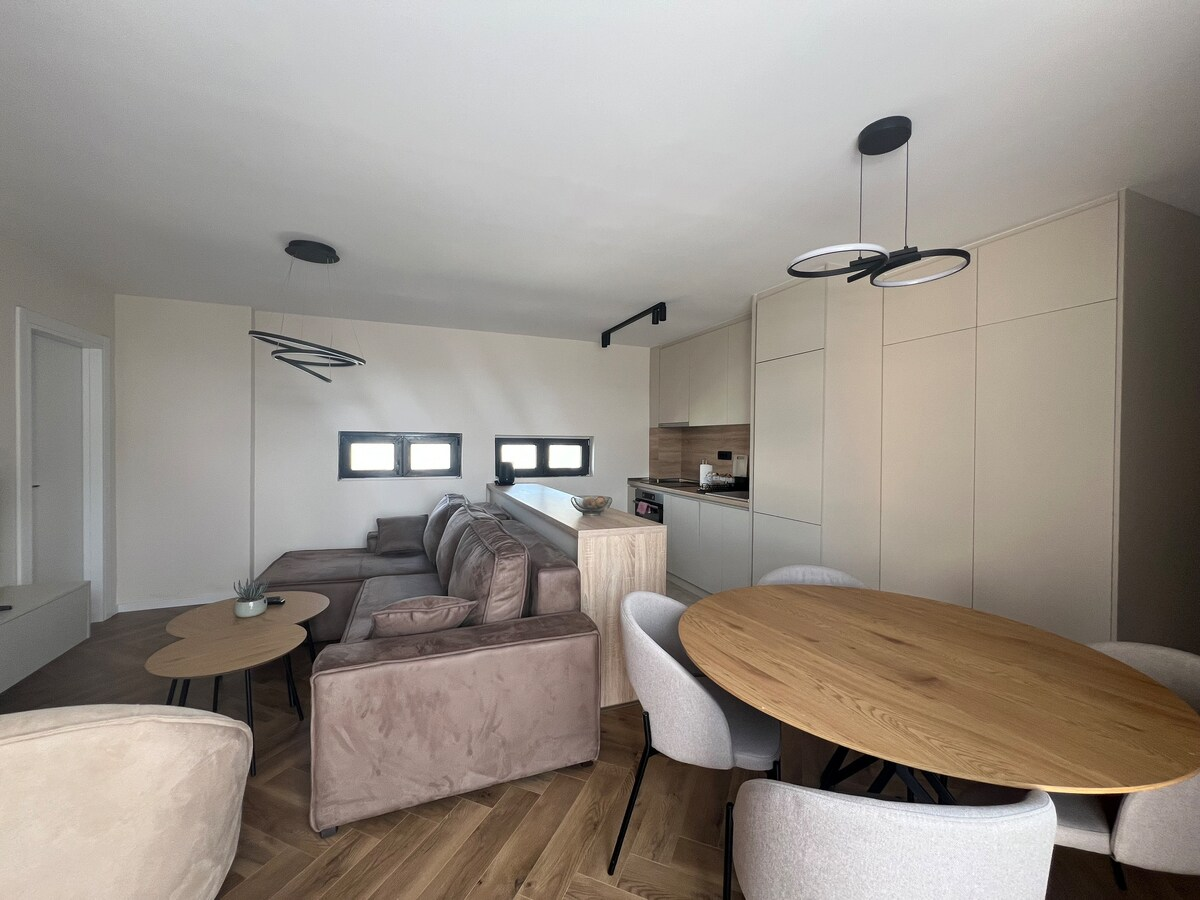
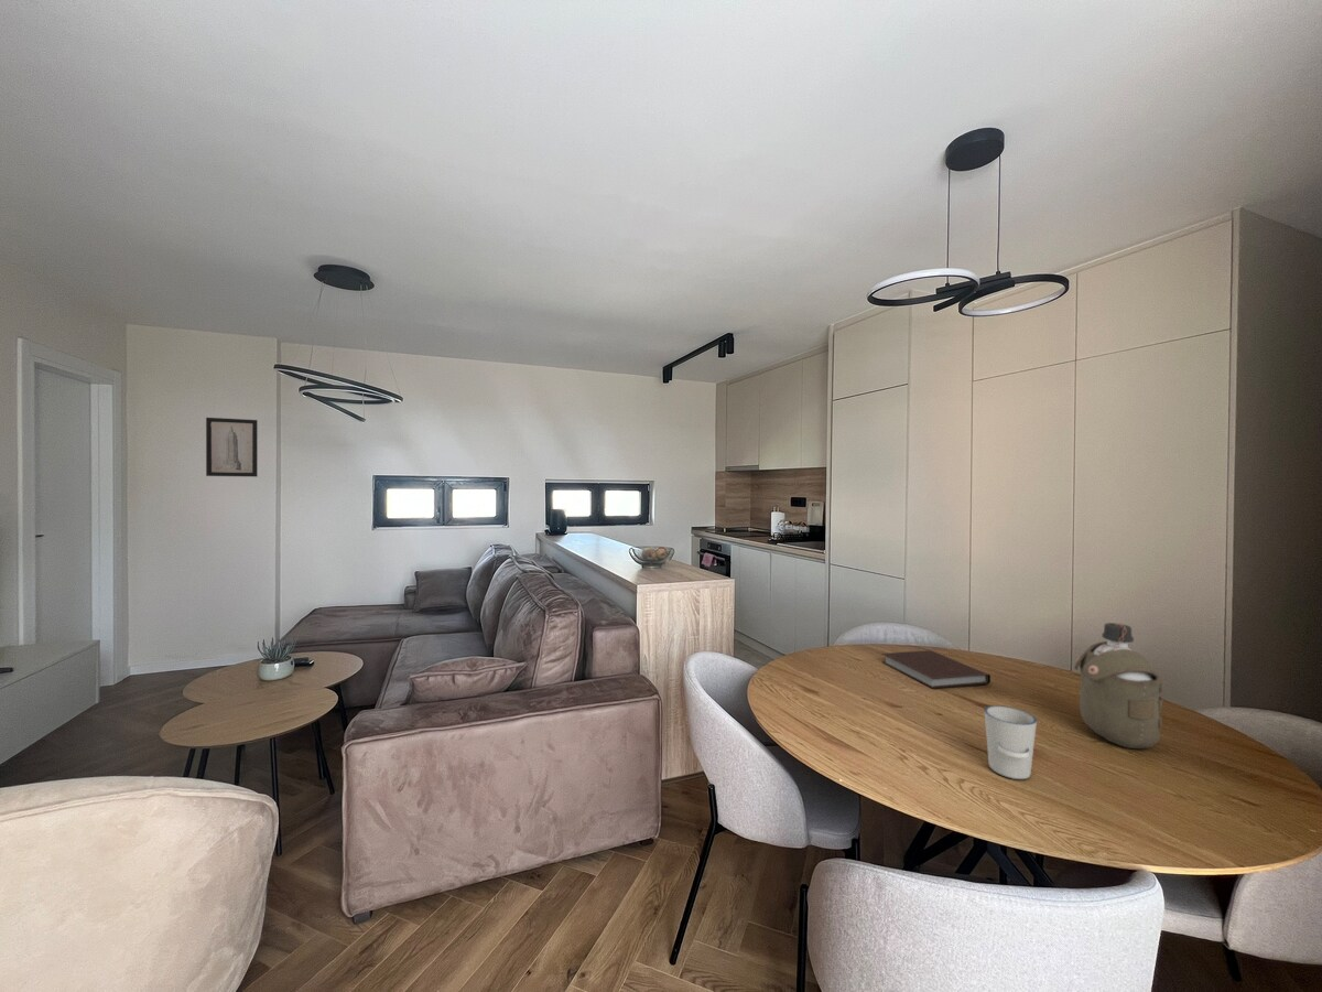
+ notebook [880,649,991,690]
+ cup [983,704,1038,780]
+ wall art [205,417,259,477]
+ water bottle [1073,622,1163,750]
